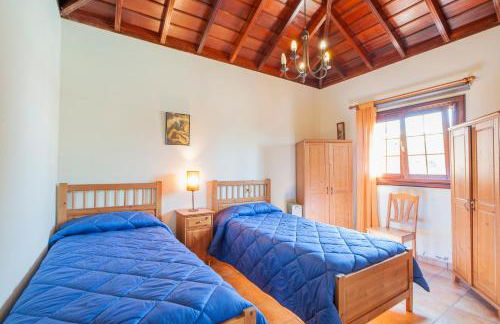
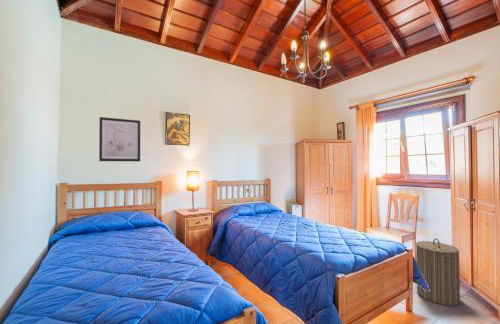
+ laundry hamper [415,237,461,306]
+ wall art [98,116,141,162]
